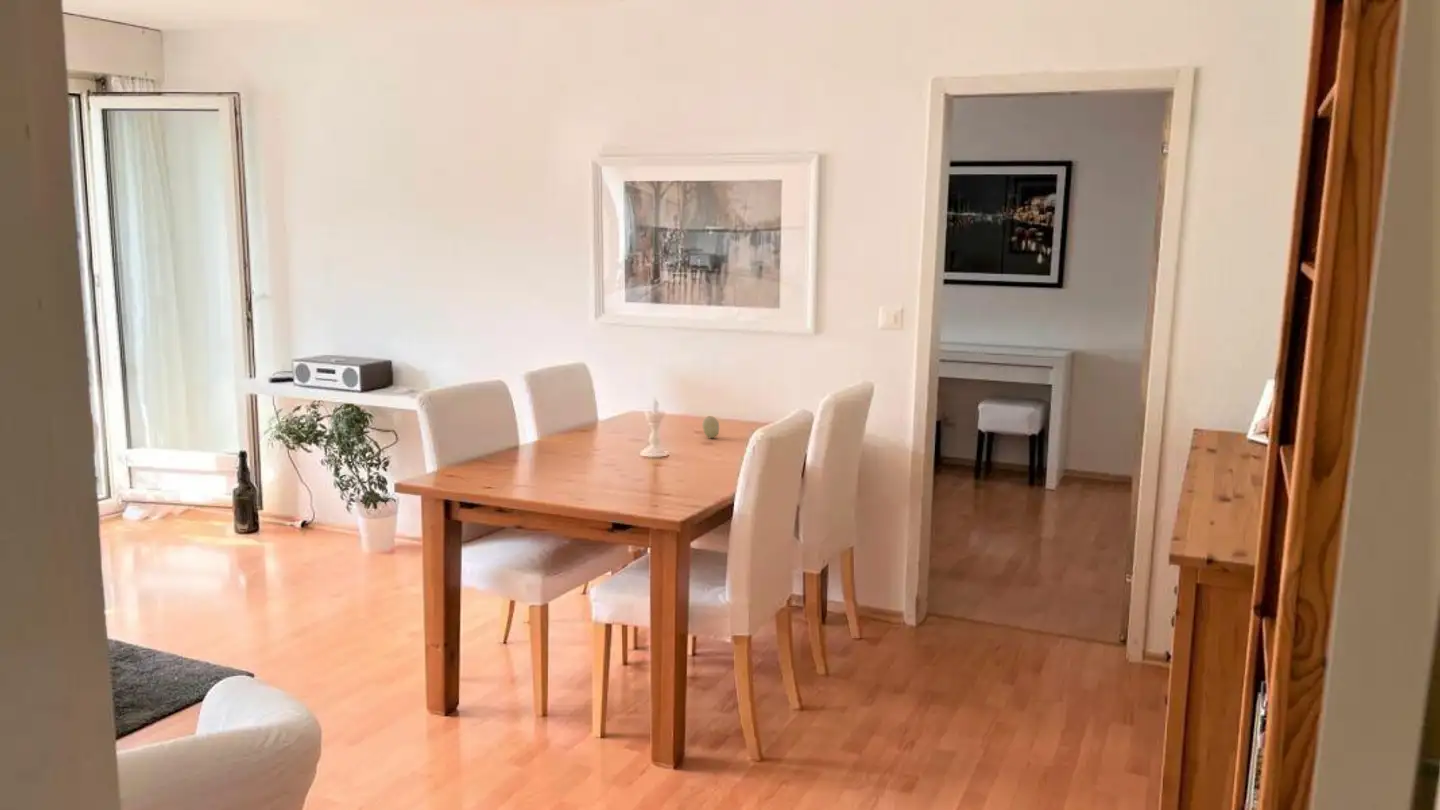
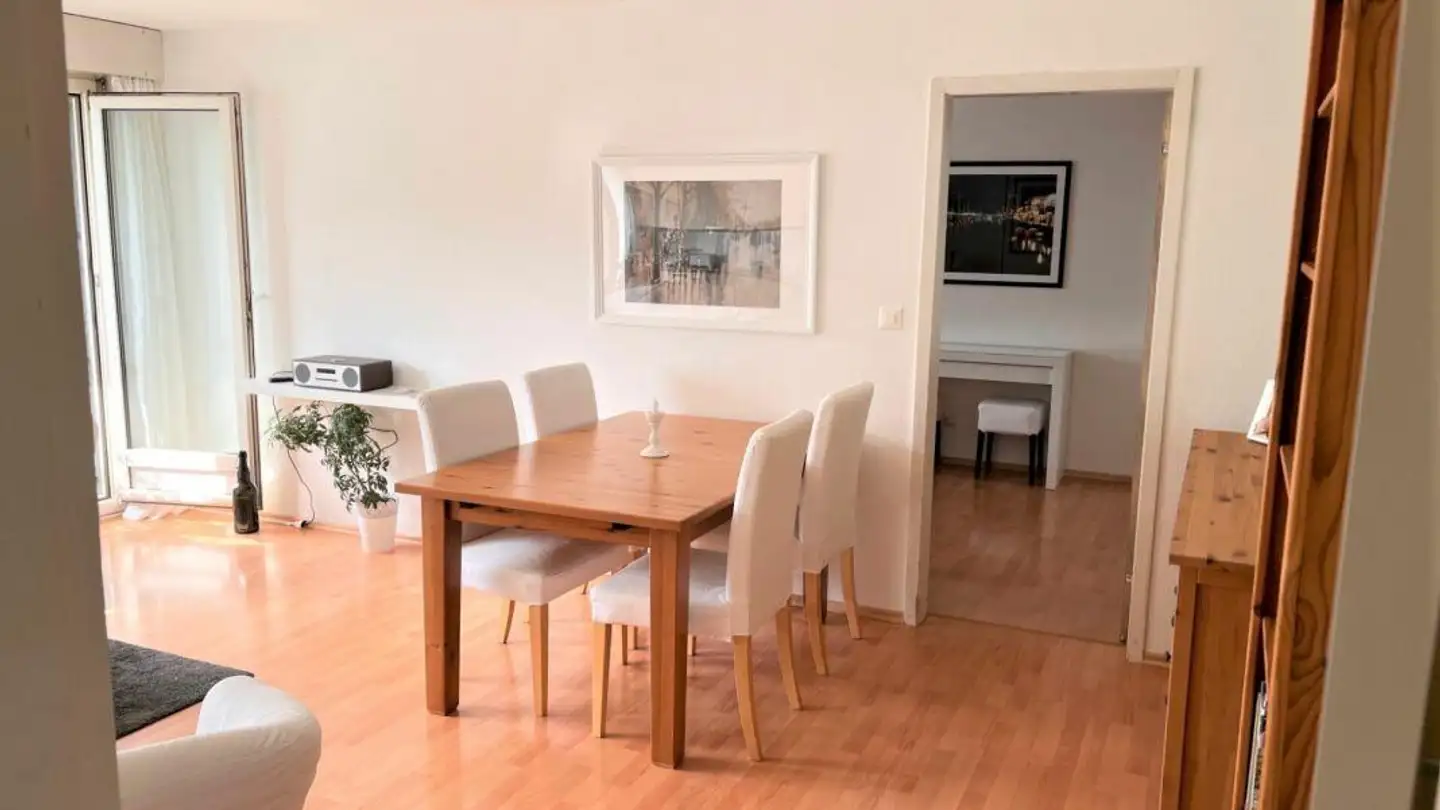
- fruit [701,415,720,439]
